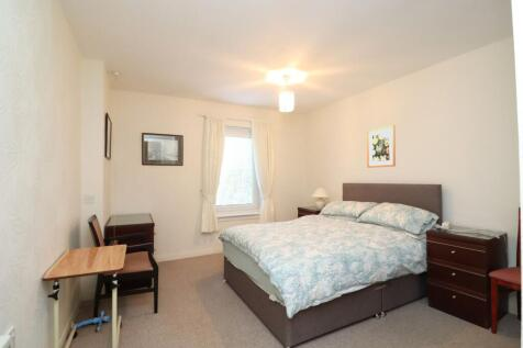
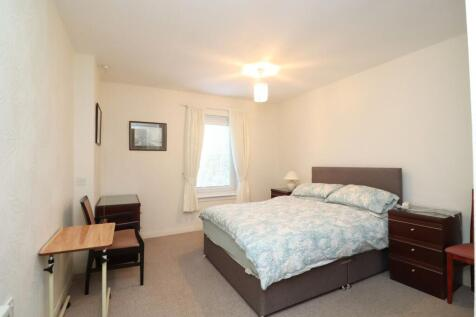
- plush toy [70,310,110,332]
- wall art [366,124,397,169]
